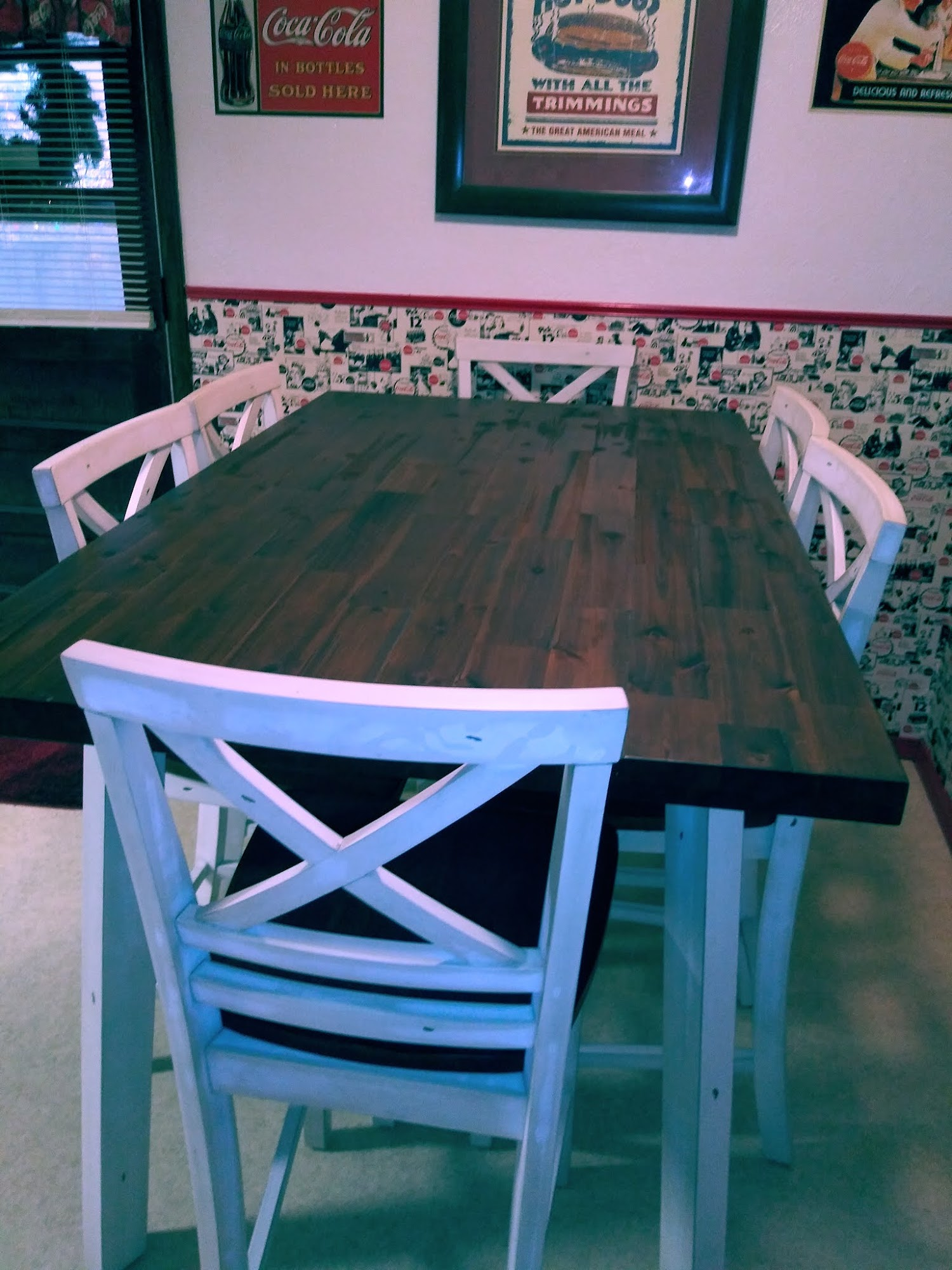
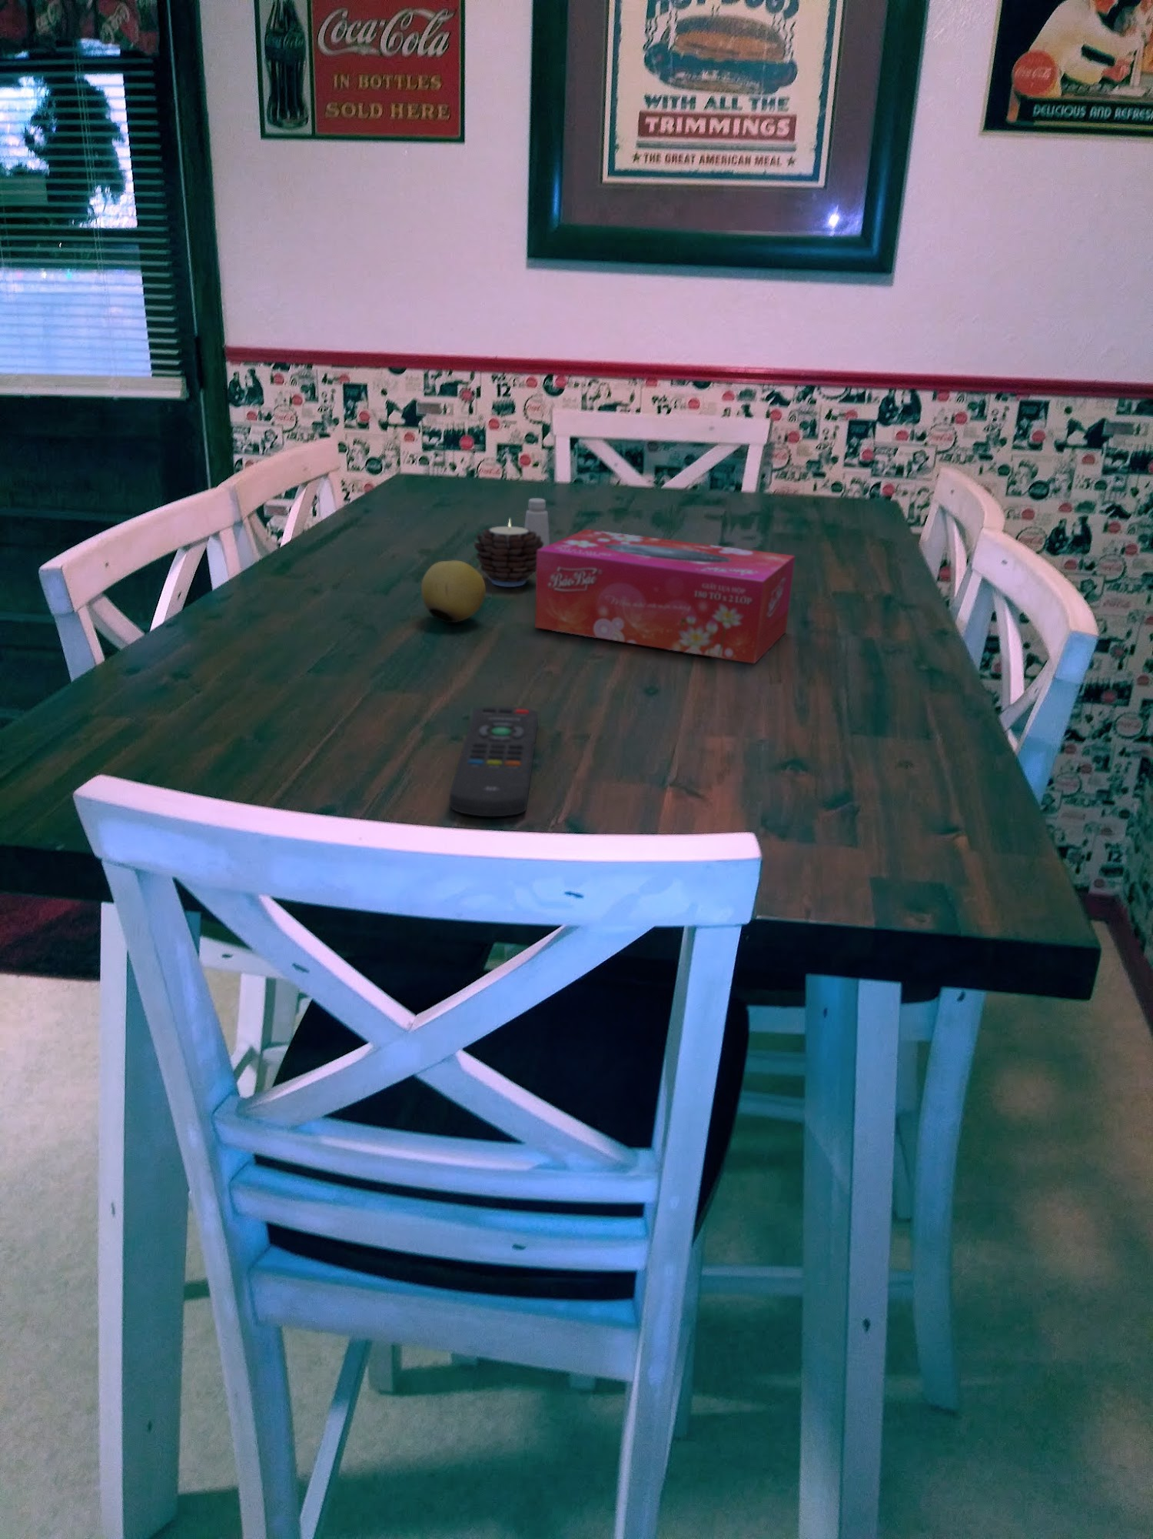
+ fruit [420,560,487,624]
+ saltshaker [523,497,550,548]
+ tissue box [534,528,796,664]
+ remote control [449,705,539,817]
+ candle [472,517,544,588]
